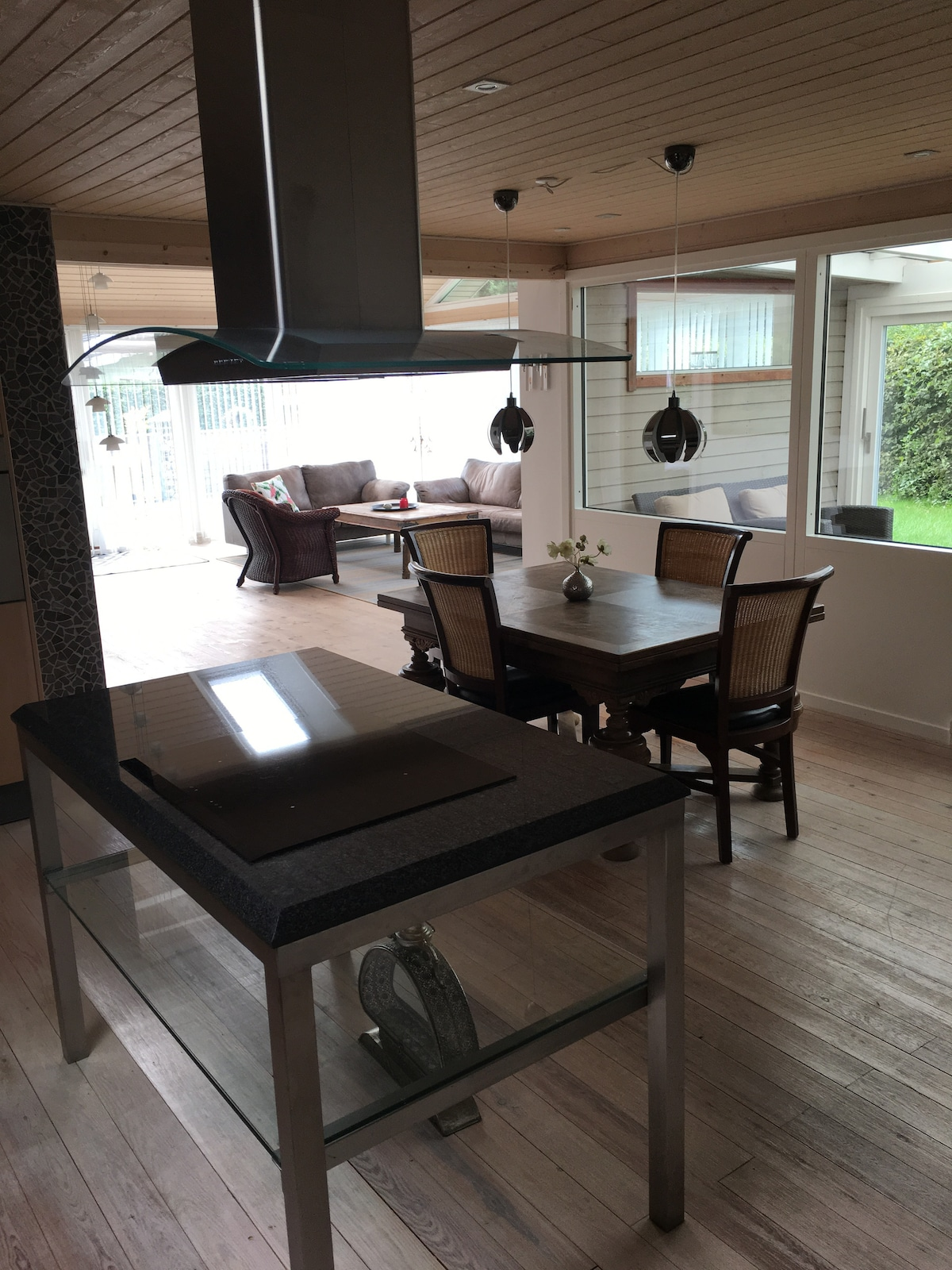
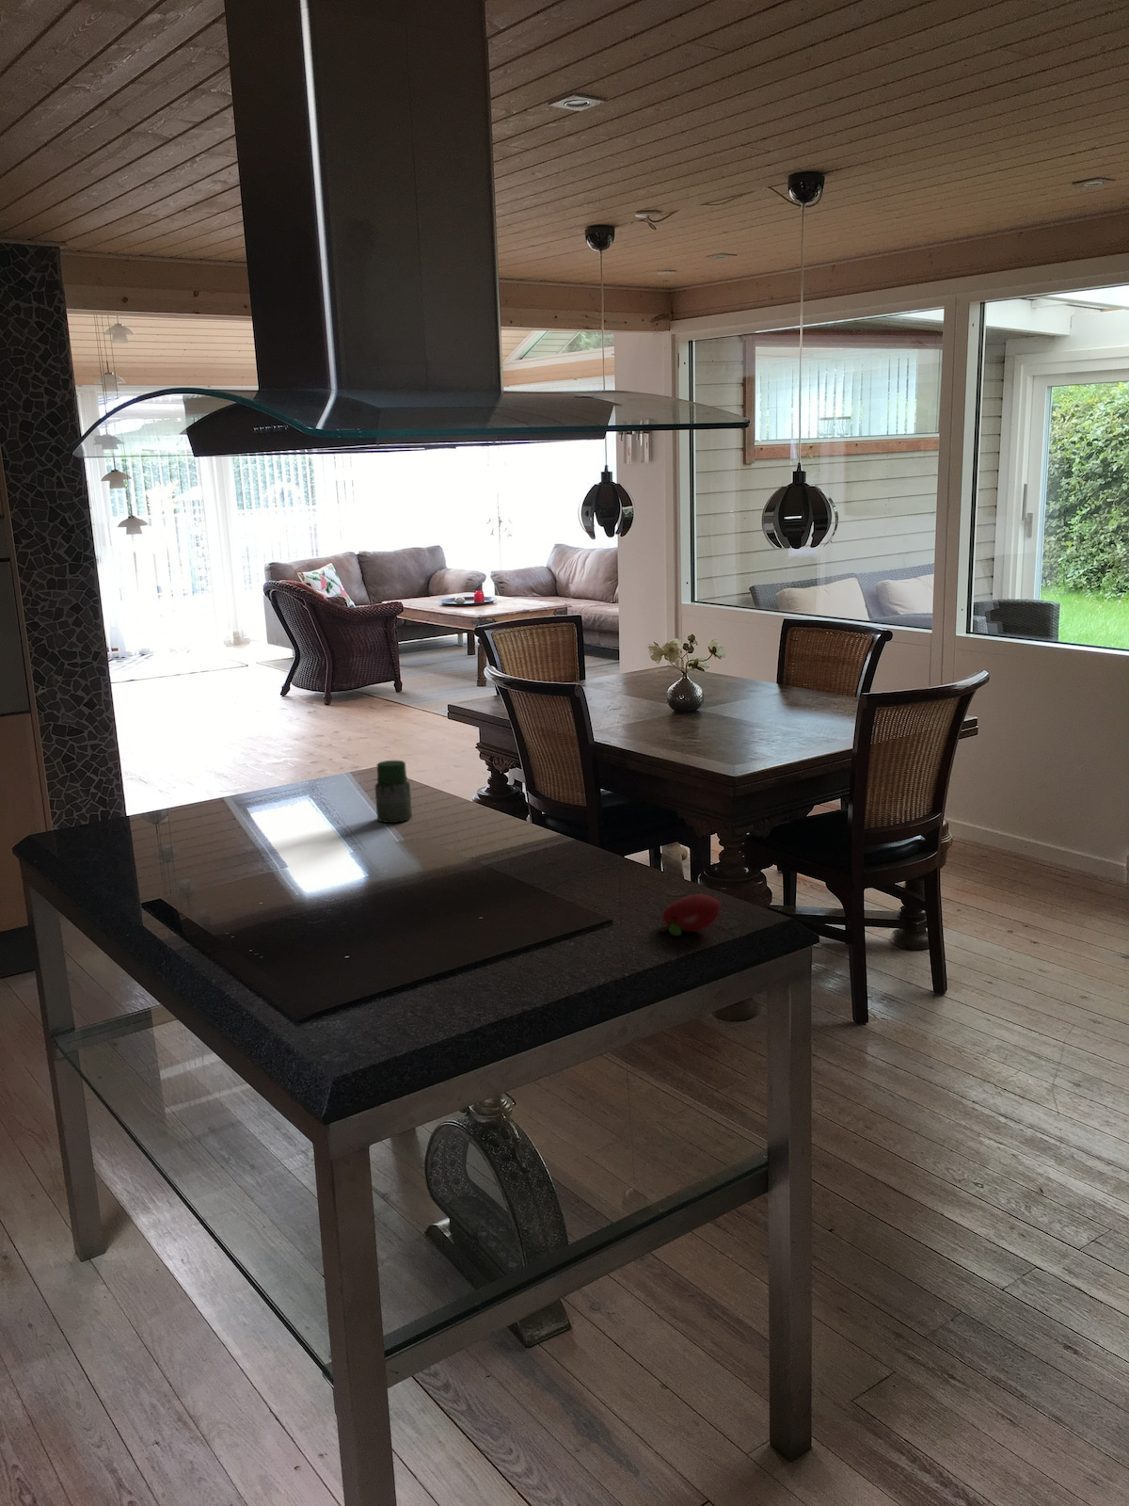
+ fruit [658,893,721,938]
+ jar [375,760,413,824]
